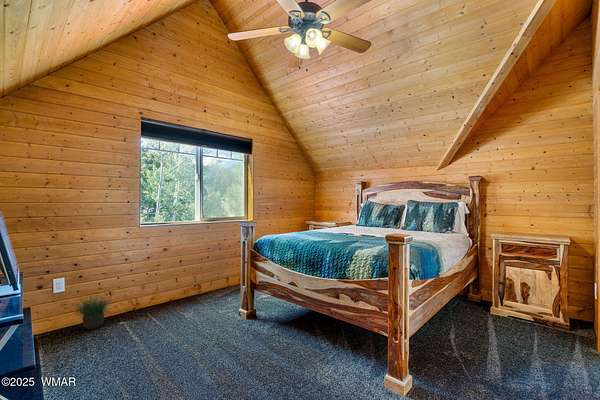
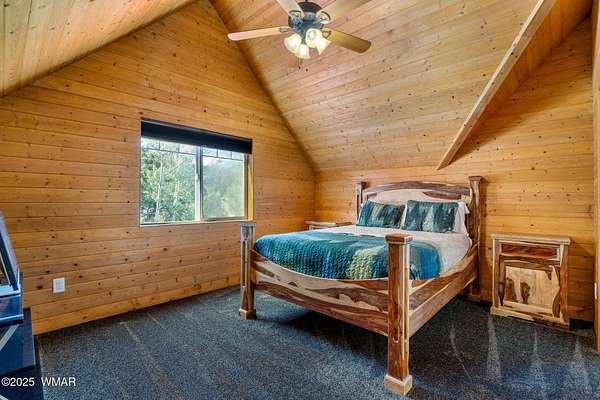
- potted plant [69,291,114,330]
